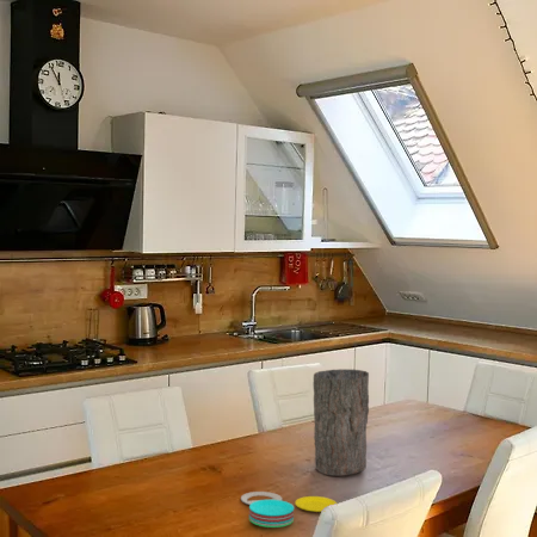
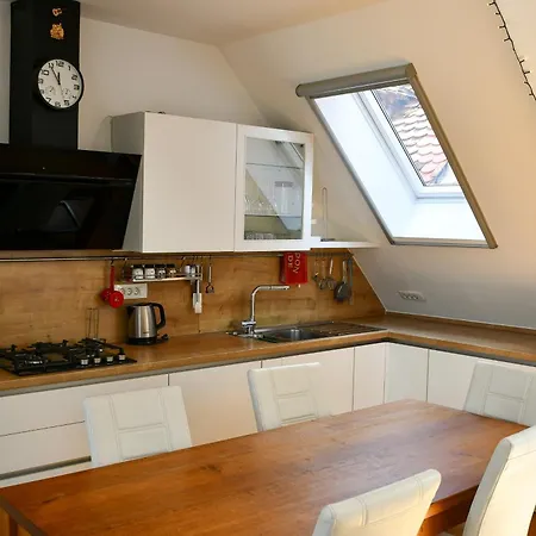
- plate [240,490,338,529]
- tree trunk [313,368,370,477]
